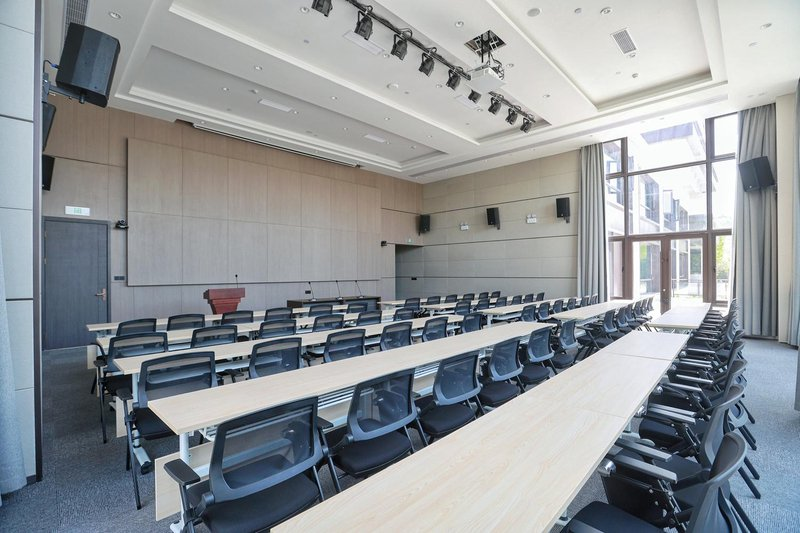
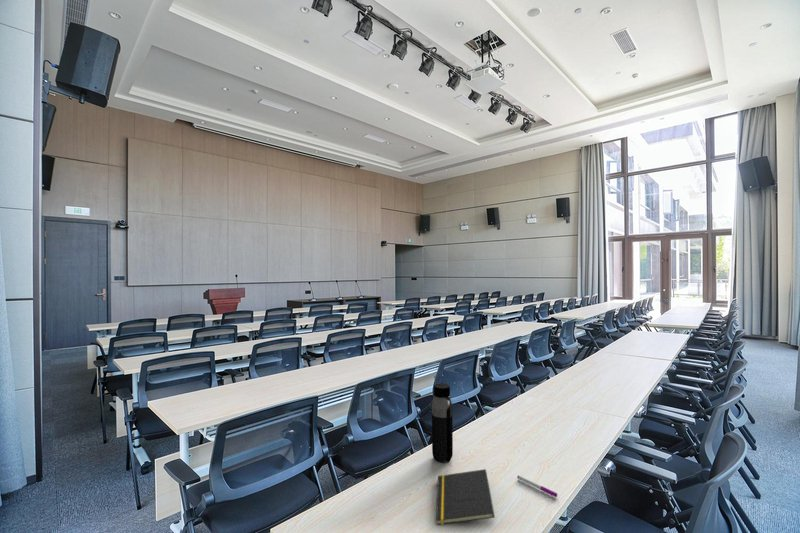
+ notepad [435,468,496,526]
+ pen [516,474,558,498]
+ water bottle [431,382,454,463]
